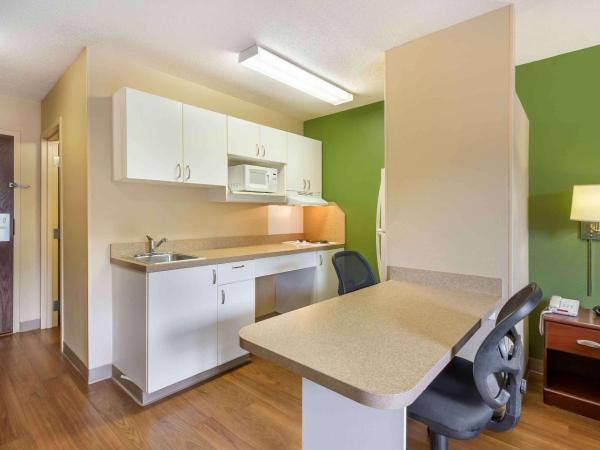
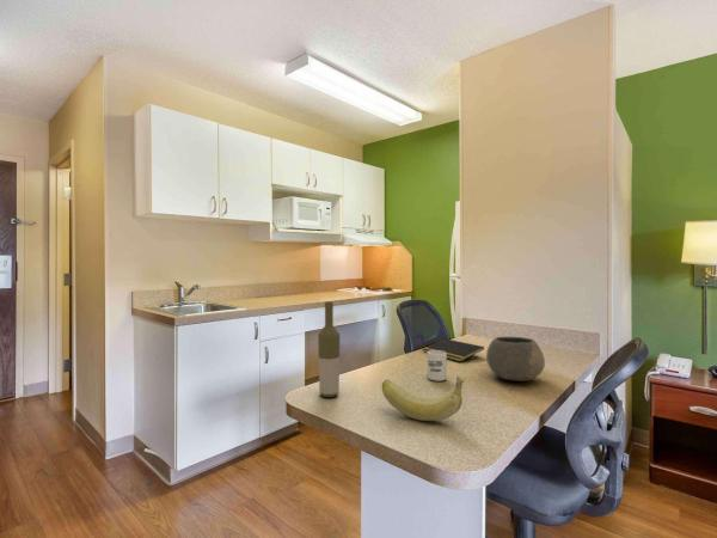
+ bottle [317,301,341,398]
+ banana [381,374,466,422]
+ cup [427,350,448,383]
+ notepad [422,338,485,362]
+ bowl [485,336,546,383]
